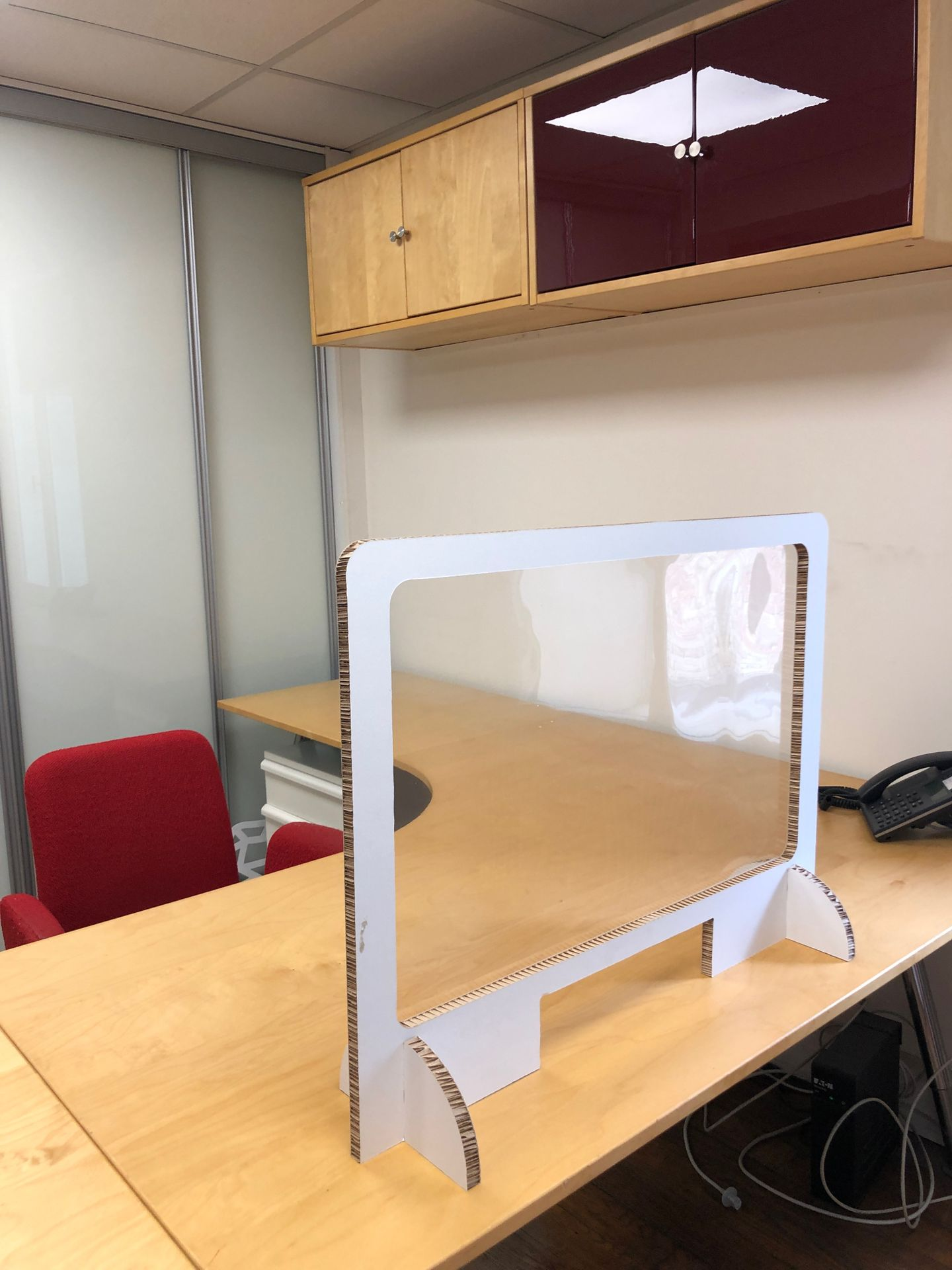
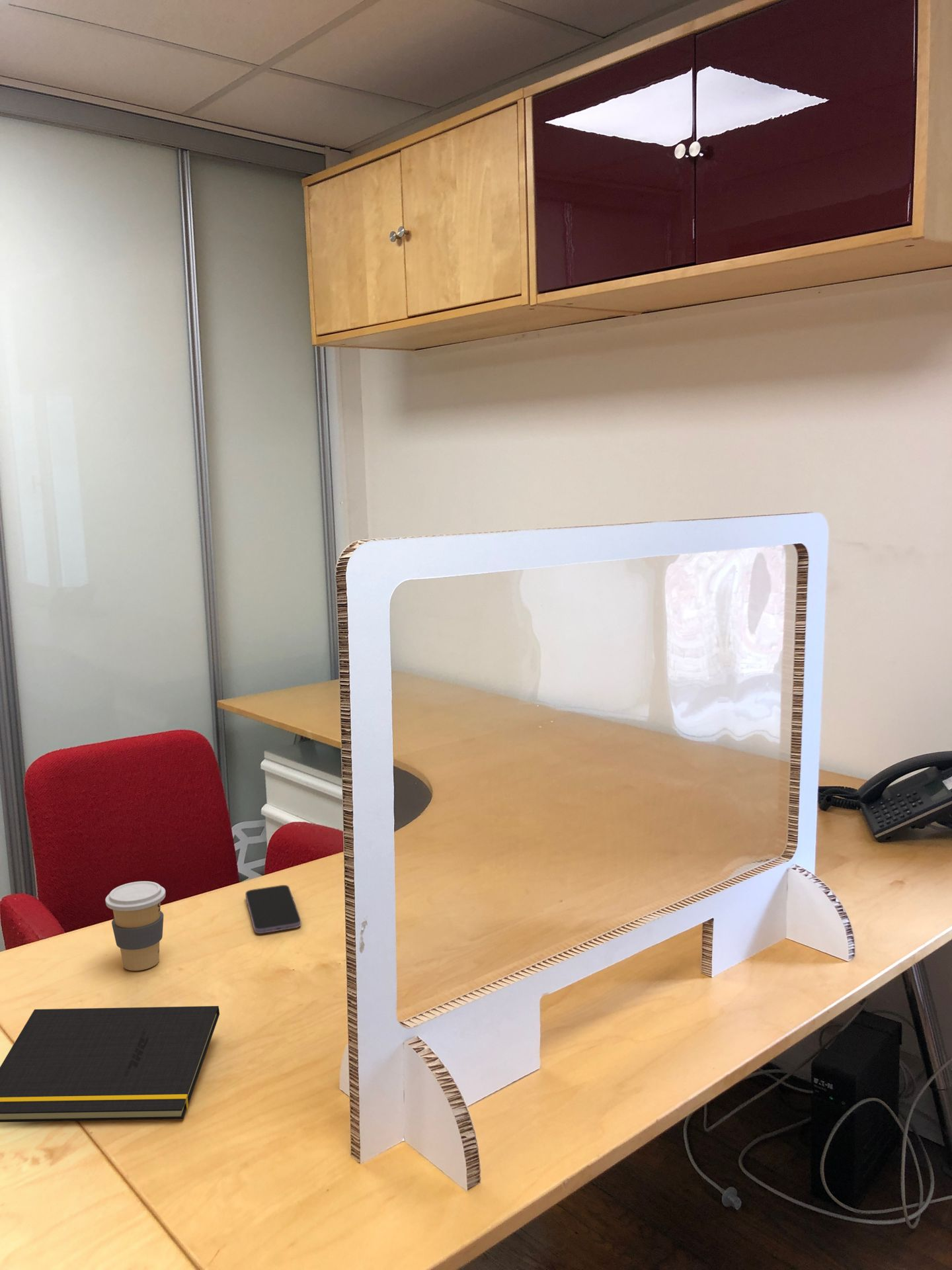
+ notepad [0,1005,220,1123]
+ smartphone [245,884,302,934]
+ coffee cup [104,880,166,971]
